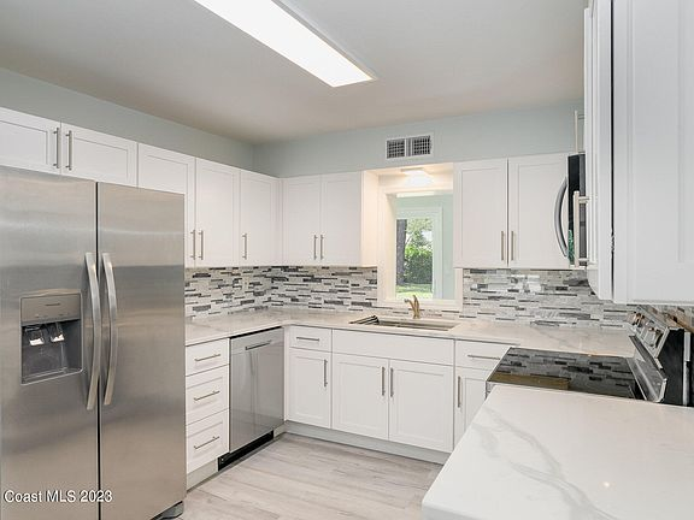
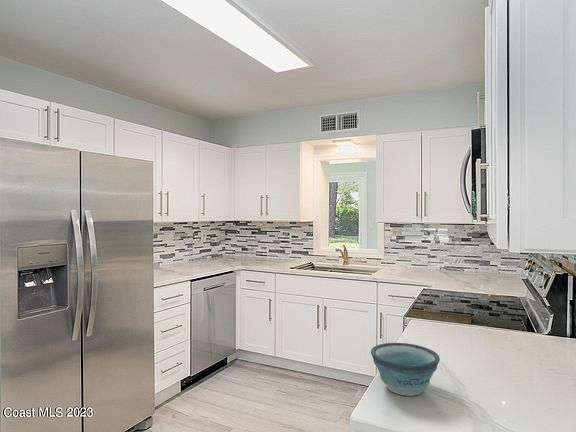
+ bowl [370,342,441,397]
